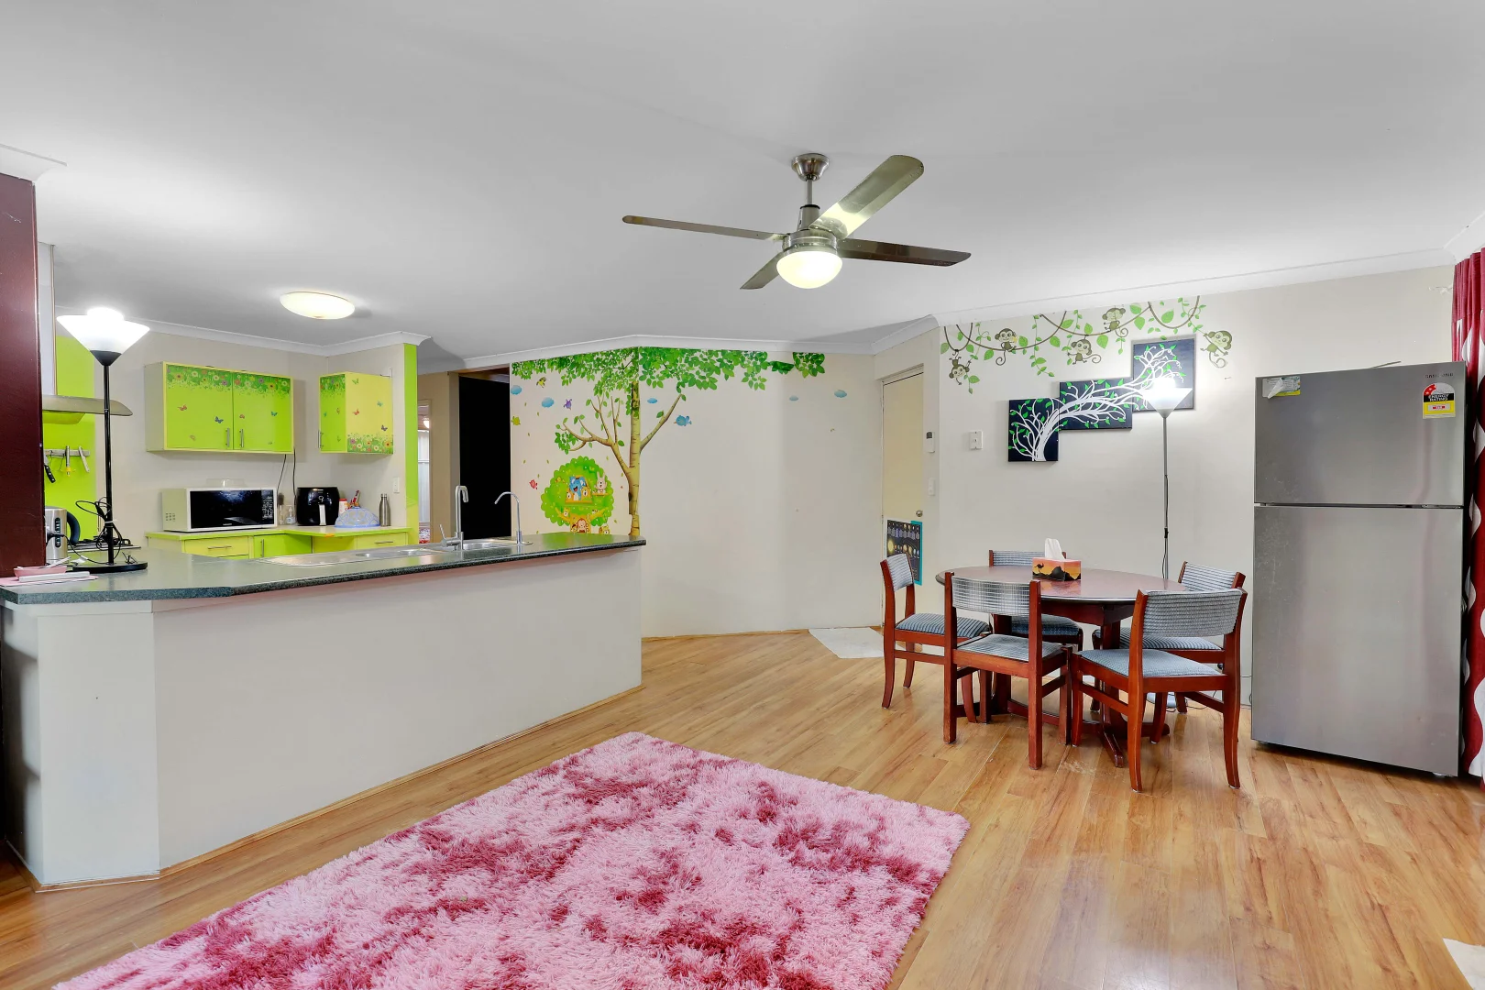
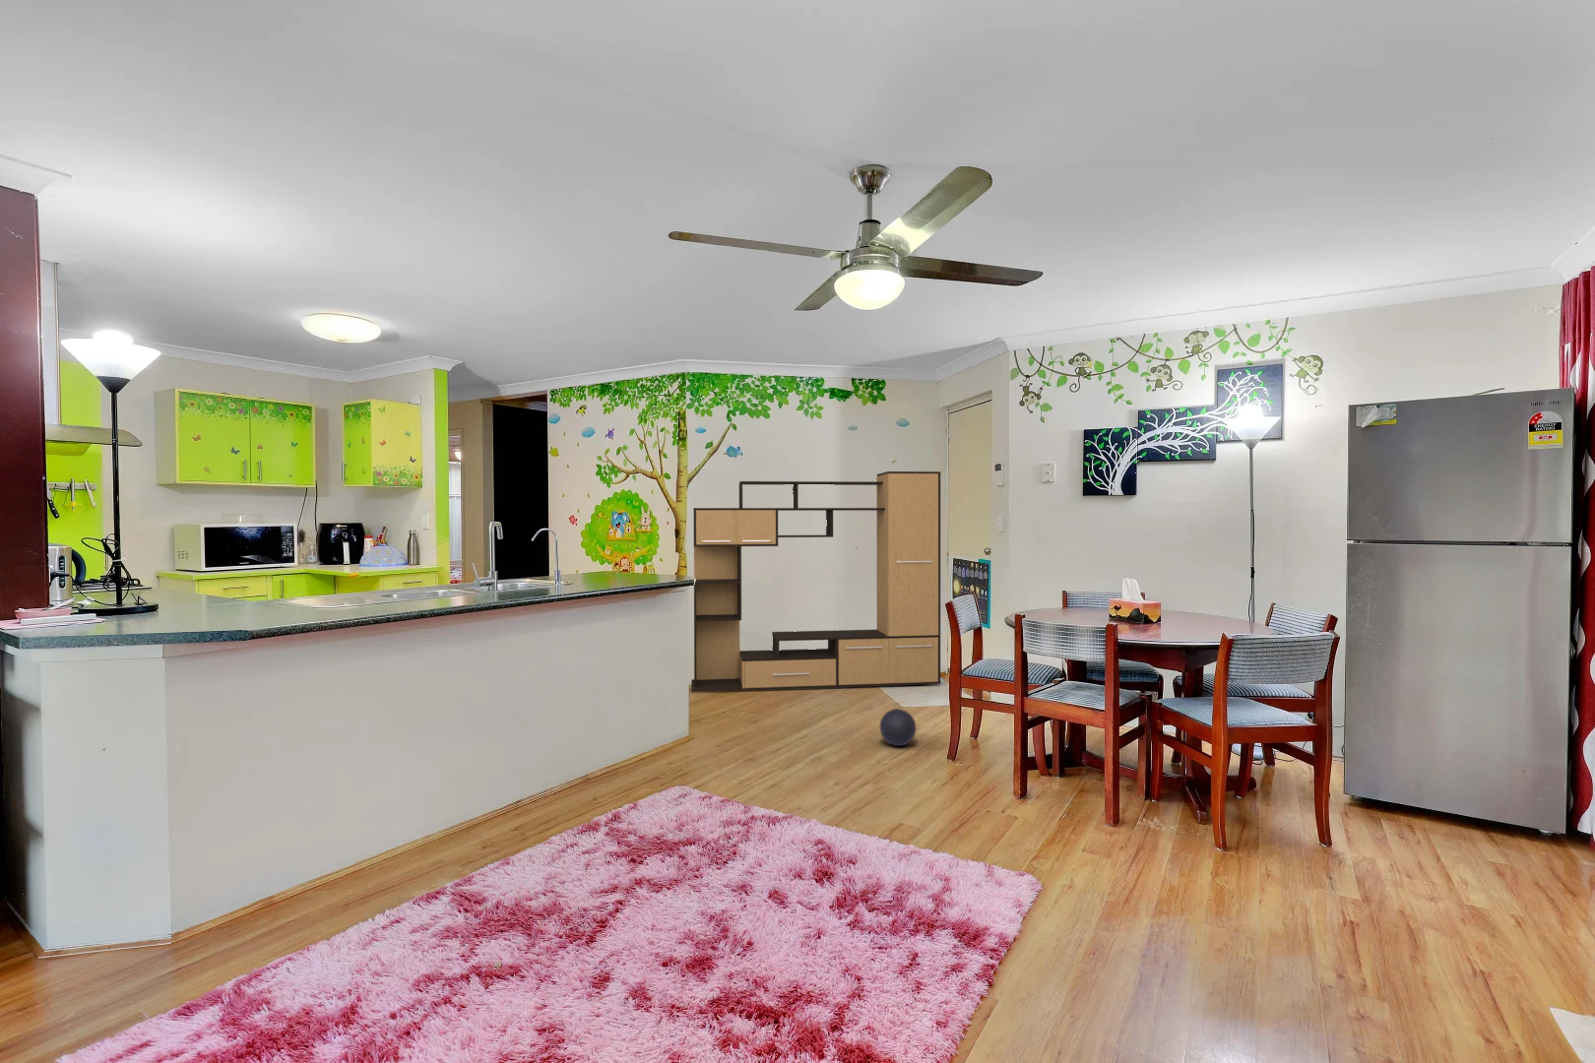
+ media console [691,471,941,693]
+ ball [879,708,917,747]
